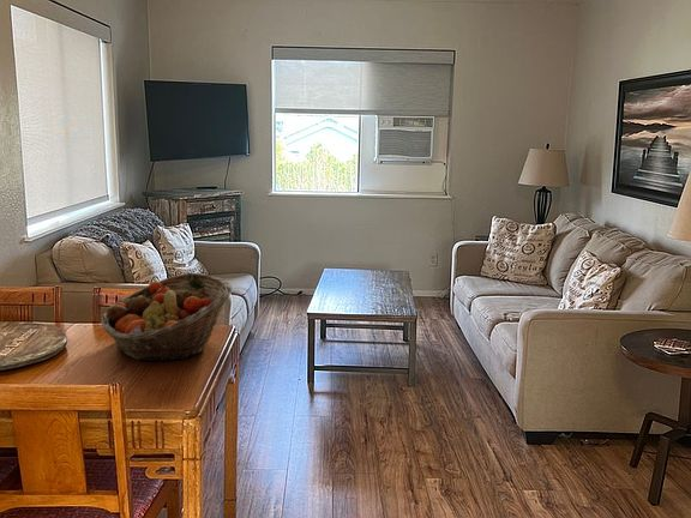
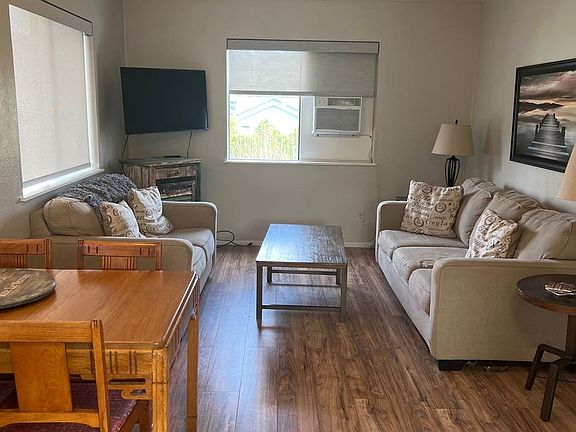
- fruit basket [100,272,233,362]
